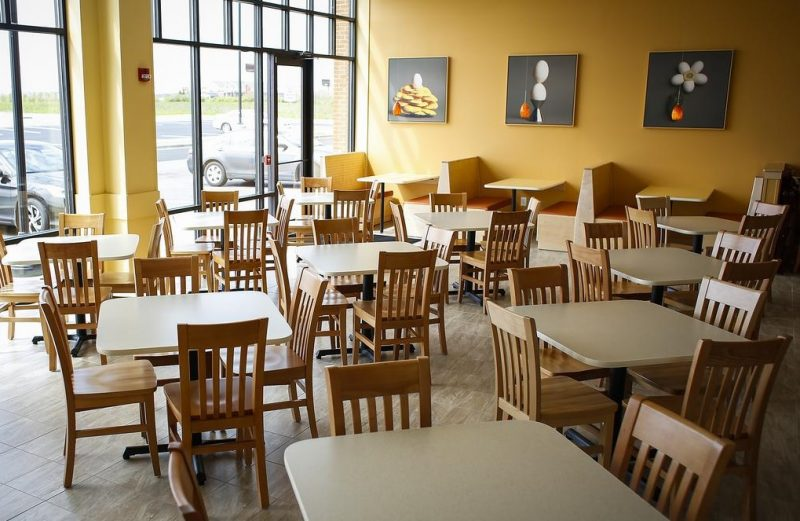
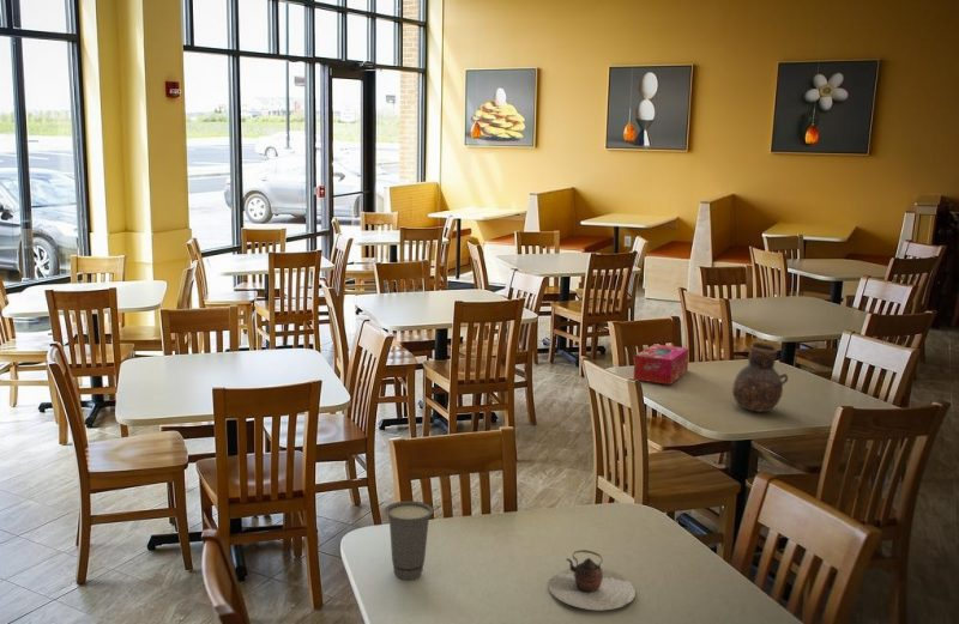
+ tissue box [632,344,690,386]
+ teapot [547,549,637,611]
+ vase [731,341,789,413]
+ cup [384,499,435,581]
